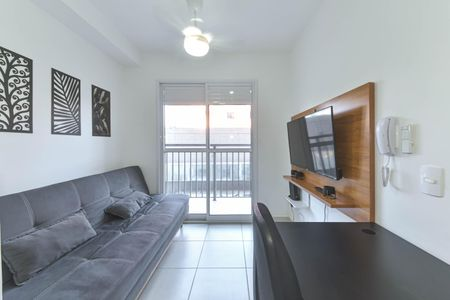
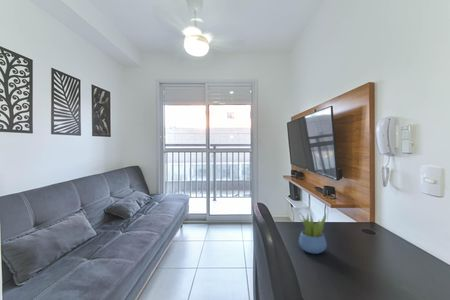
+ succulent plant [298,211,328,255]
